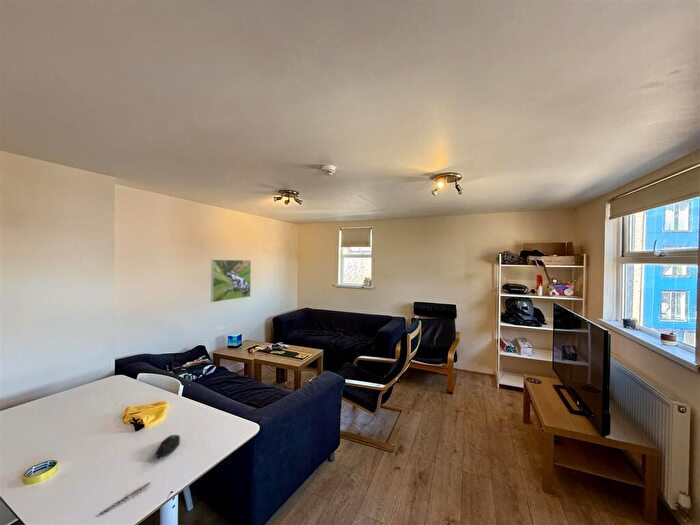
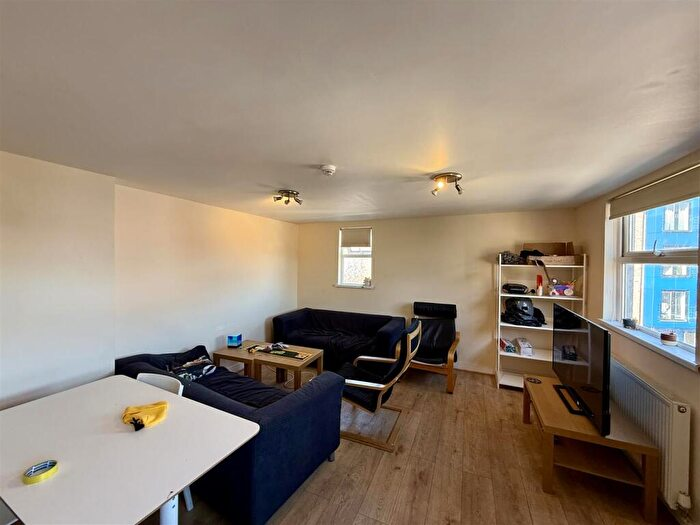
- computer mouse [153,434,181,463]
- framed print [210,259,252,303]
- pen [98,481,152,516]
